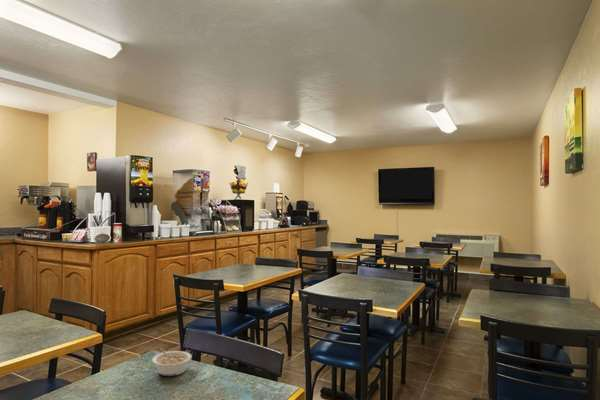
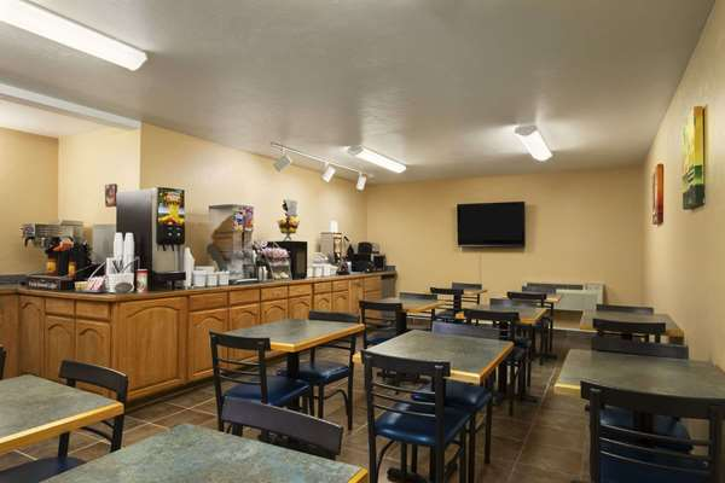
- legume [151,346,192,377]
